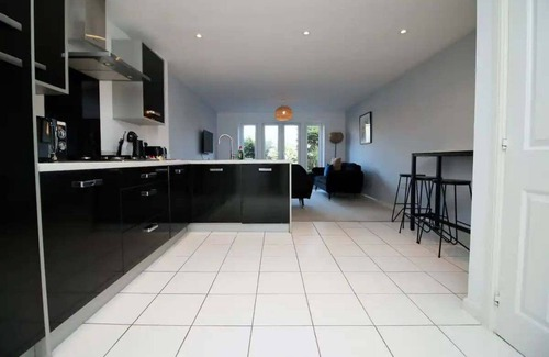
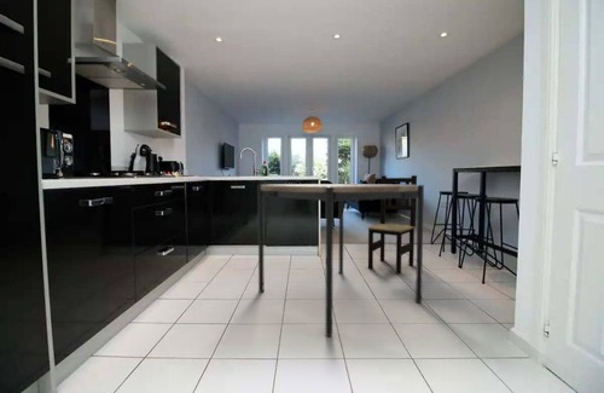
+ dining table [257,183,425,337]
+ dining chair [367,174,418,274]
